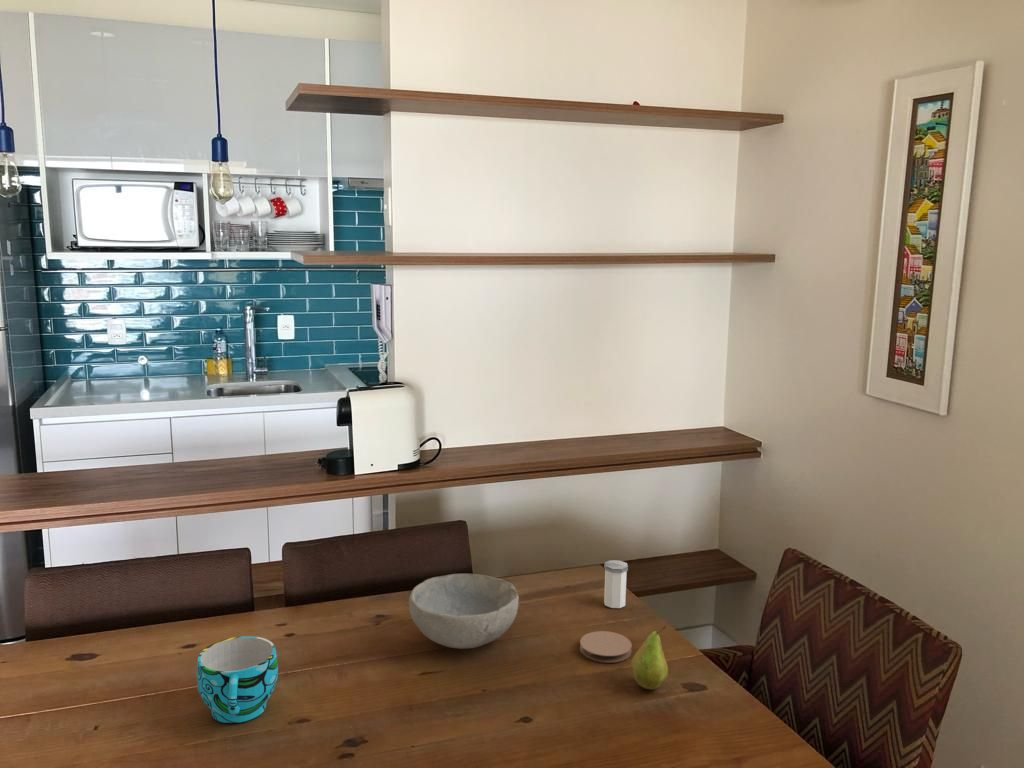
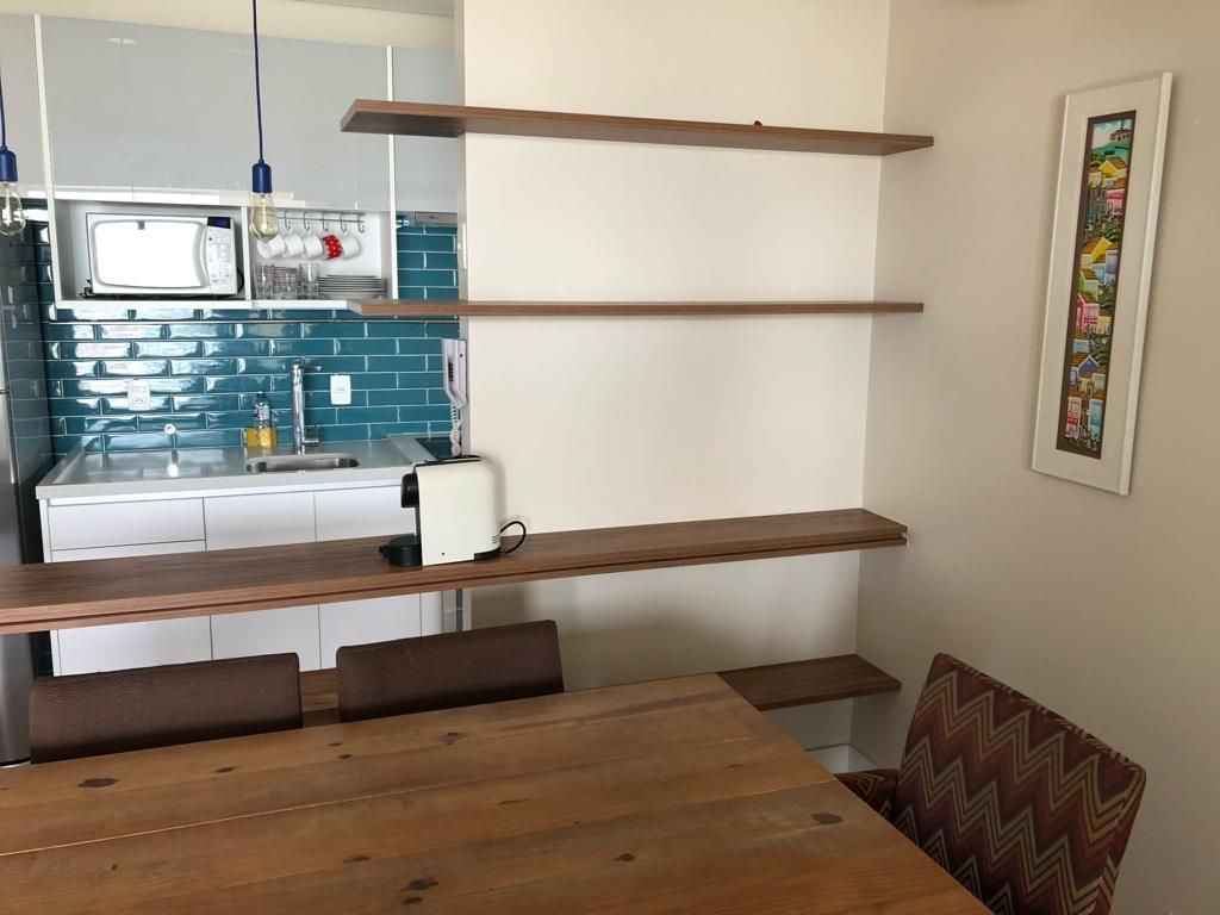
- salt shaker [603,559,629,609]
- bowl [408,573,520,650]
- cup [196,635,279,724]
- fruit [630,625,669,691]
- coaster [579,630,633,664]
